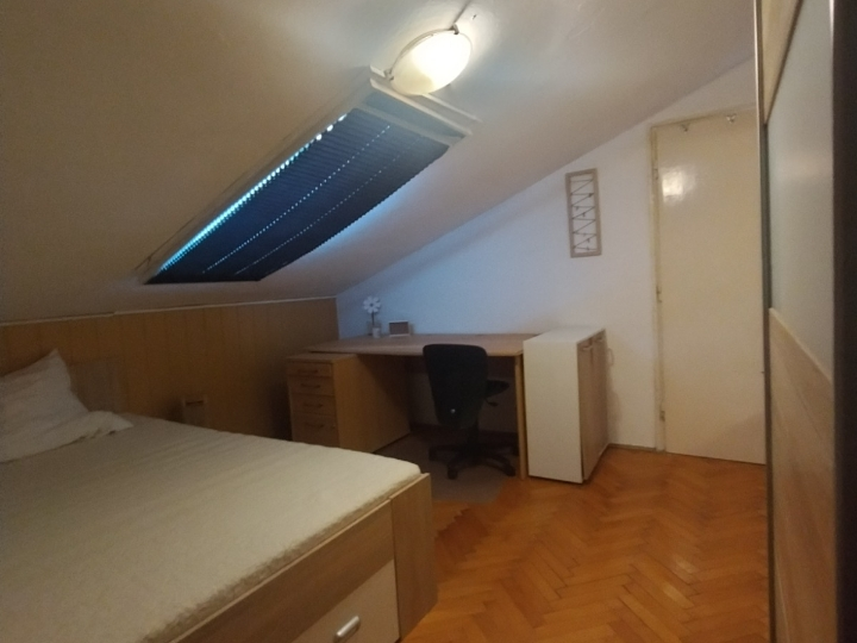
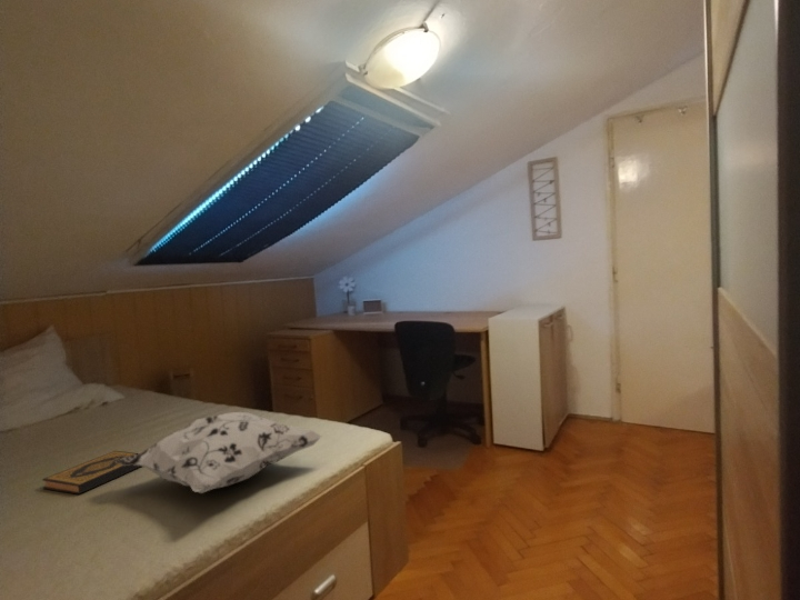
+ hardback book [41,450,140,496]
+ decorative pillow [116,411,324,494]
